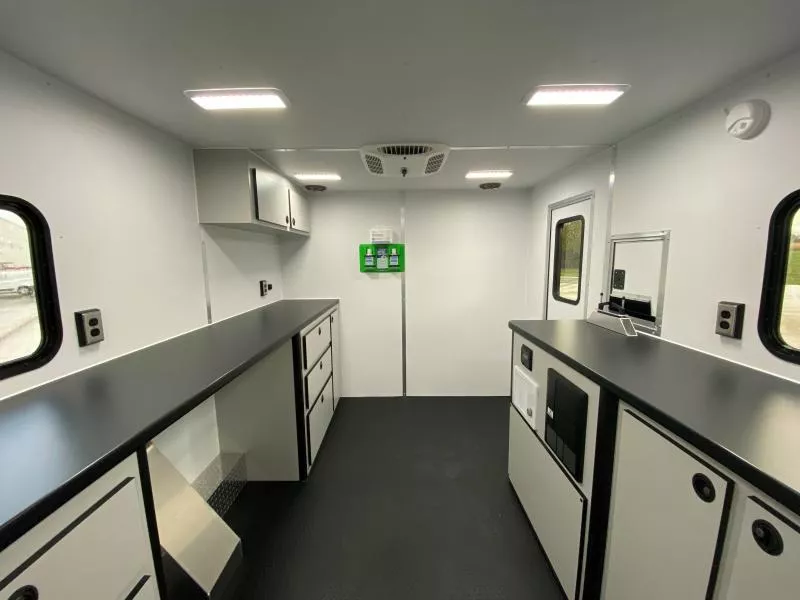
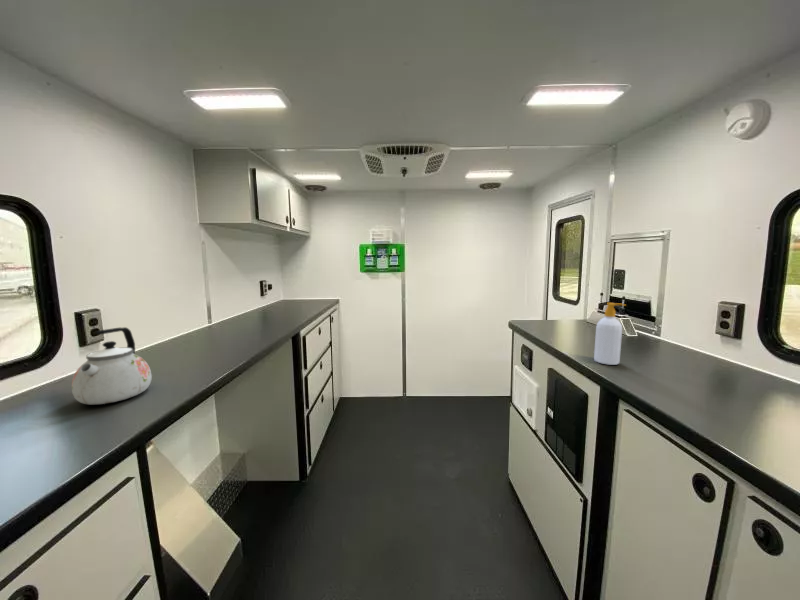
+ soap bottle [593,302,627,366]
+ kettle [71,326,153,406]
